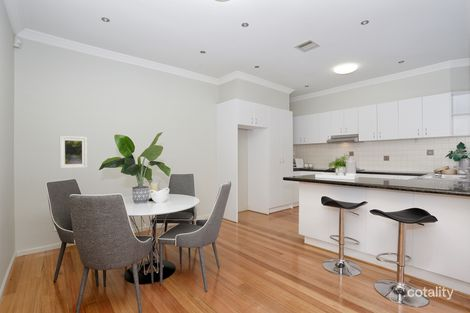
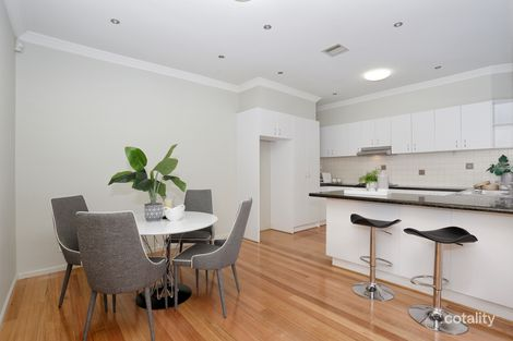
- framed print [59,135,88,170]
